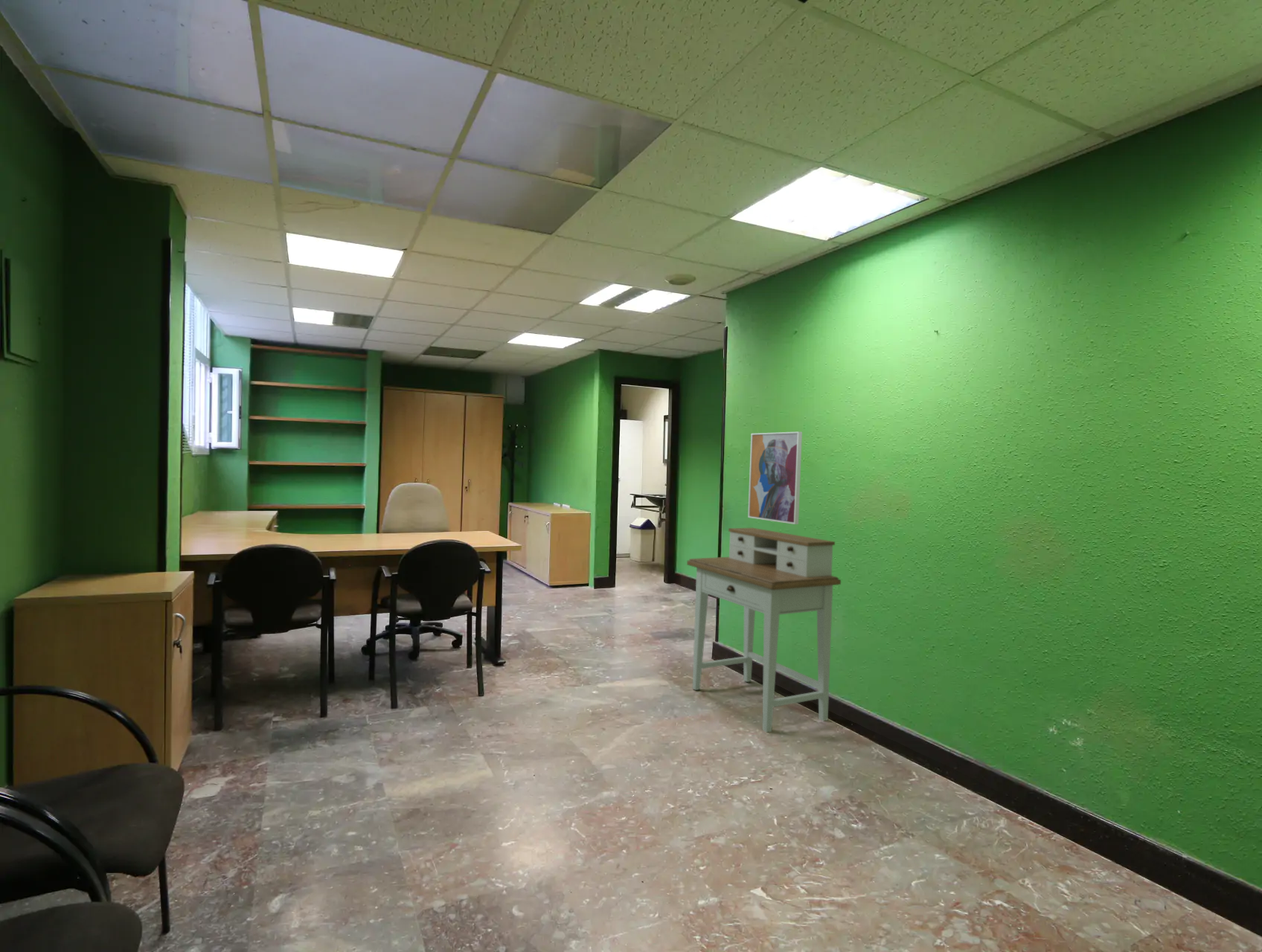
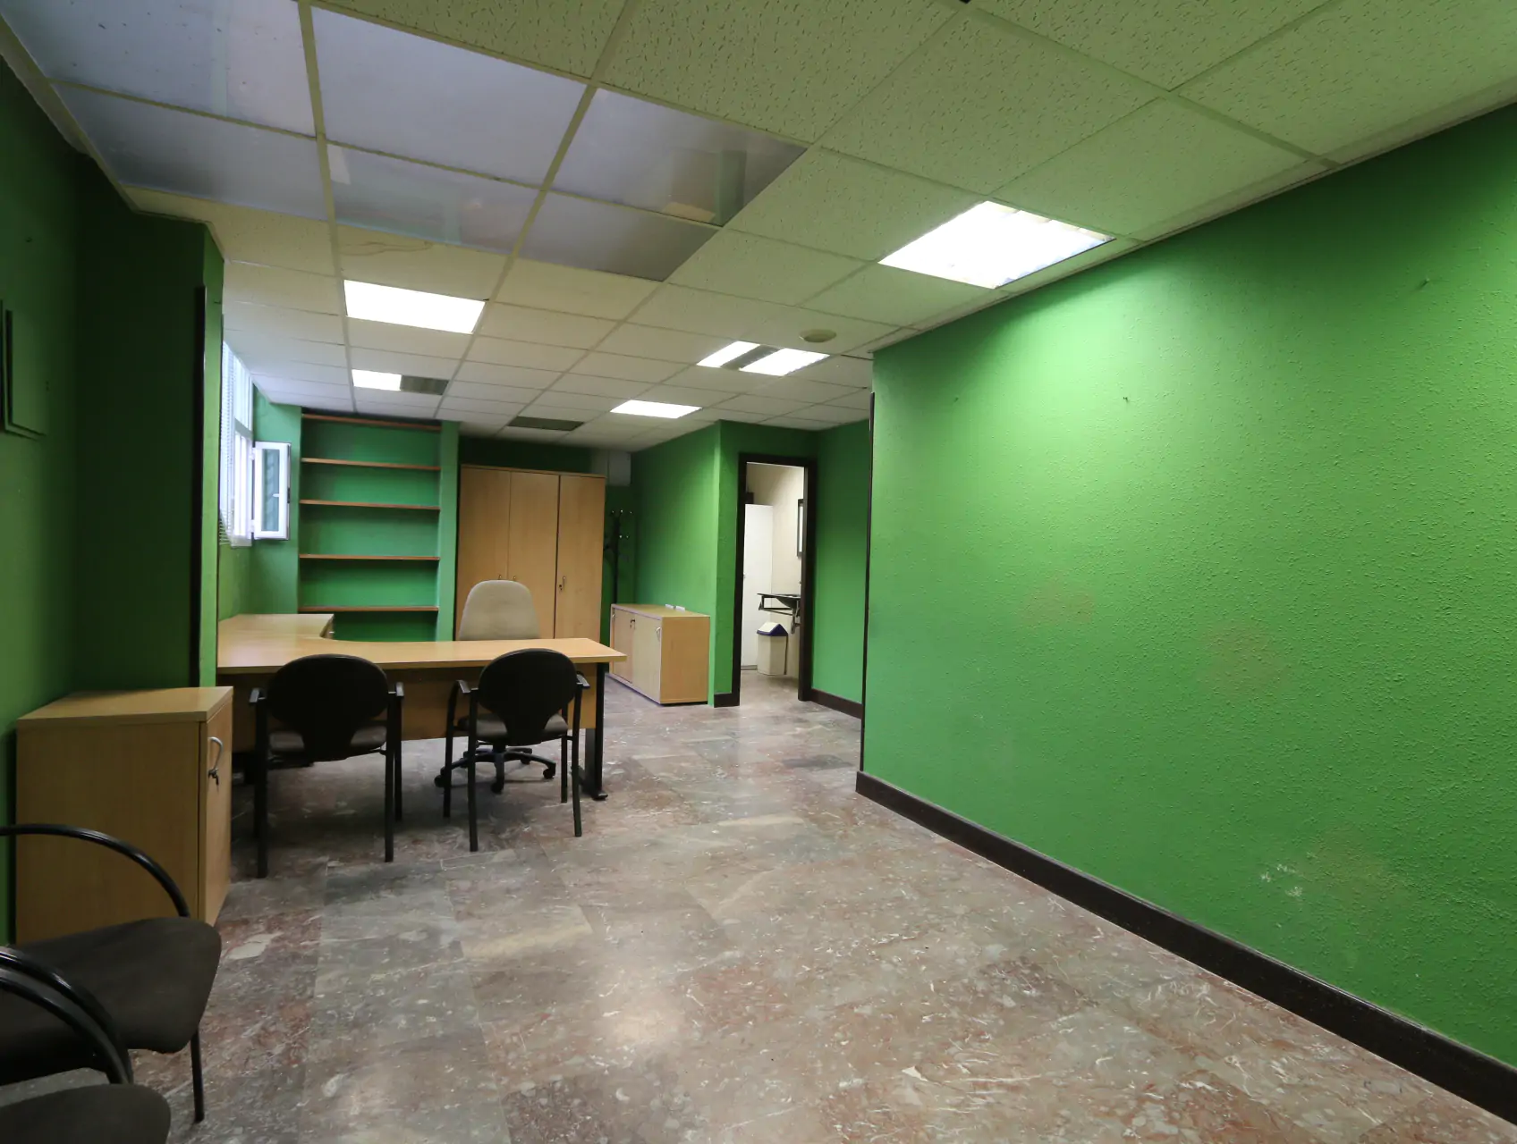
- wall art [747,431,803,525]
- desk [686,527,842,733]
